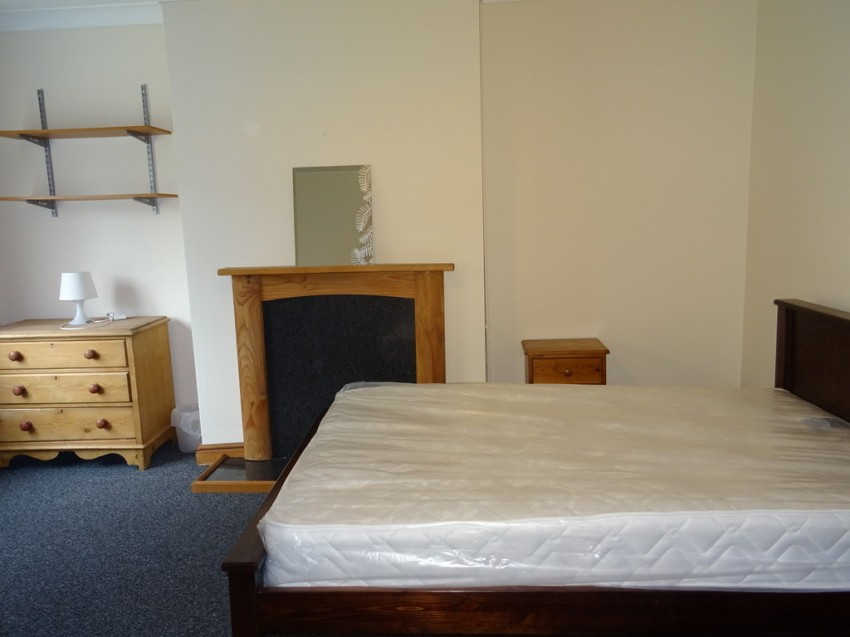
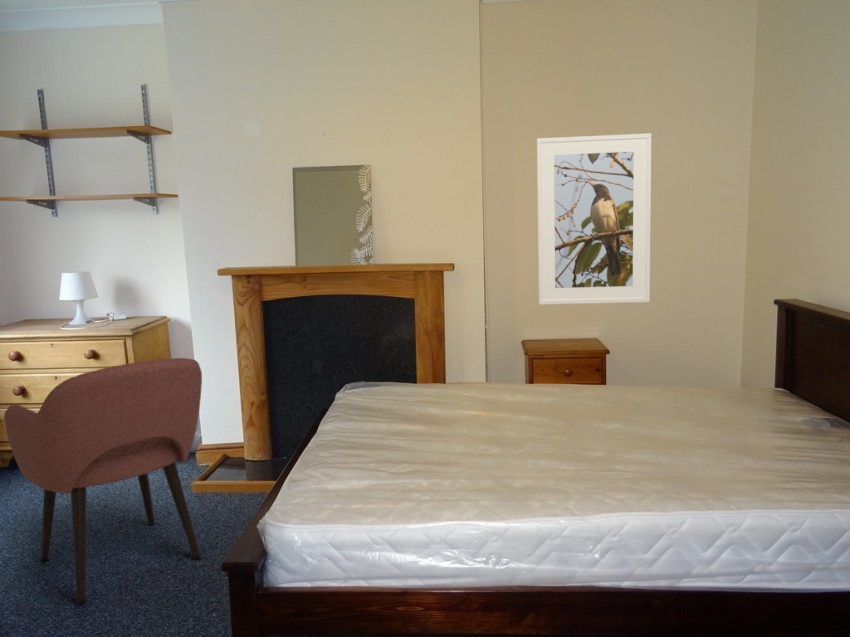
+ armchair [3,357,203,606]
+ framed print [536,132,652,306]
